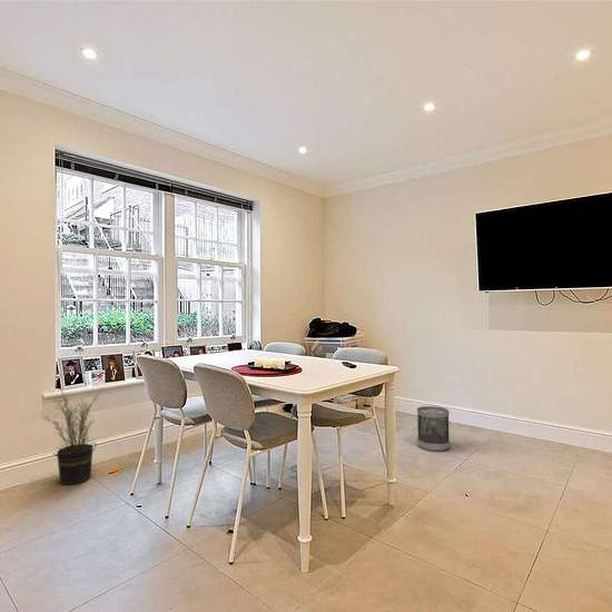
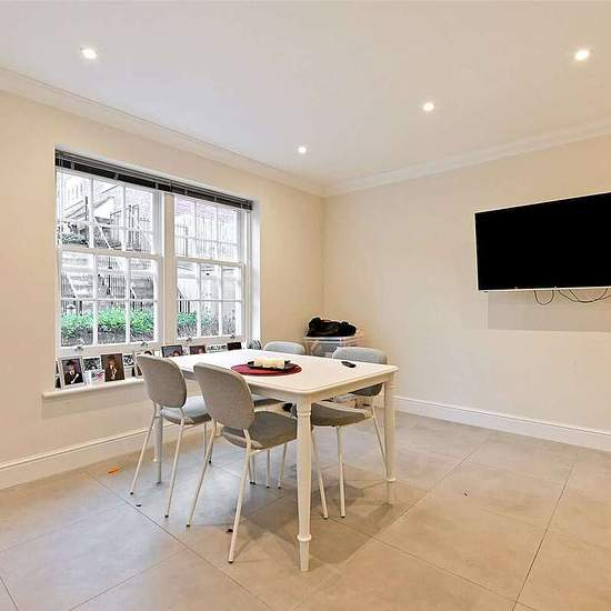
- potted plant [36,387,105,486]
- wastebasket [416,405,451,453]
